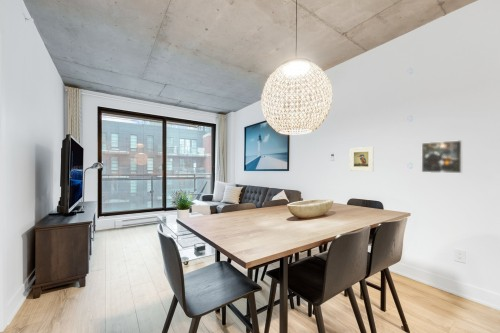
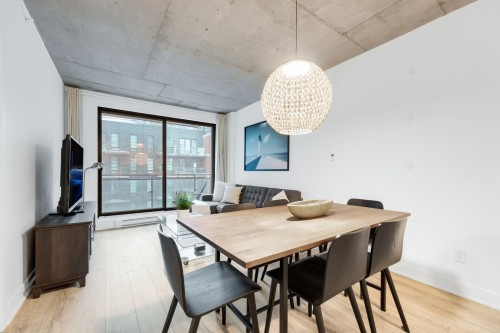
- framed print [349,146,375,172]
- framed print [421,139,464,174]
